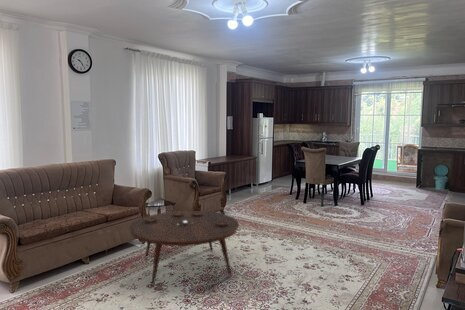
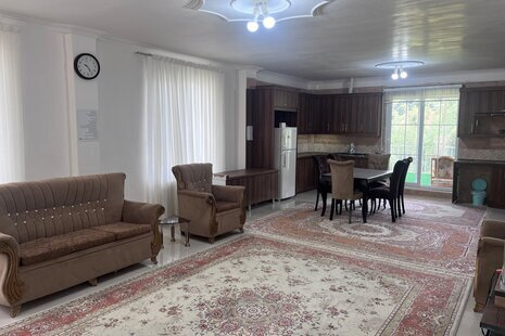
- coffee table [128,210,240,288]
